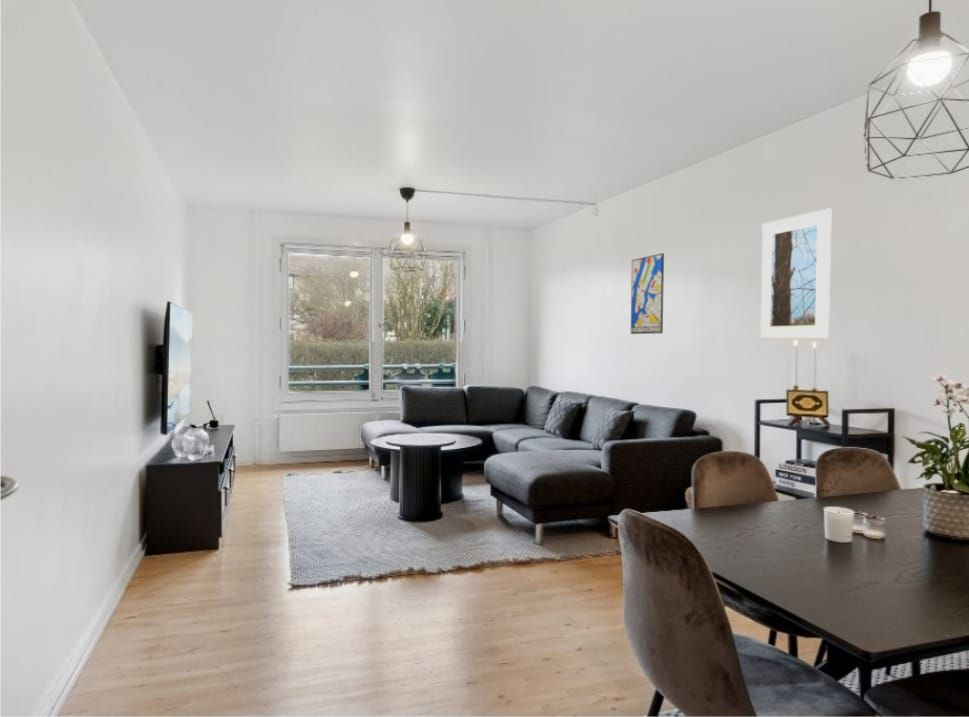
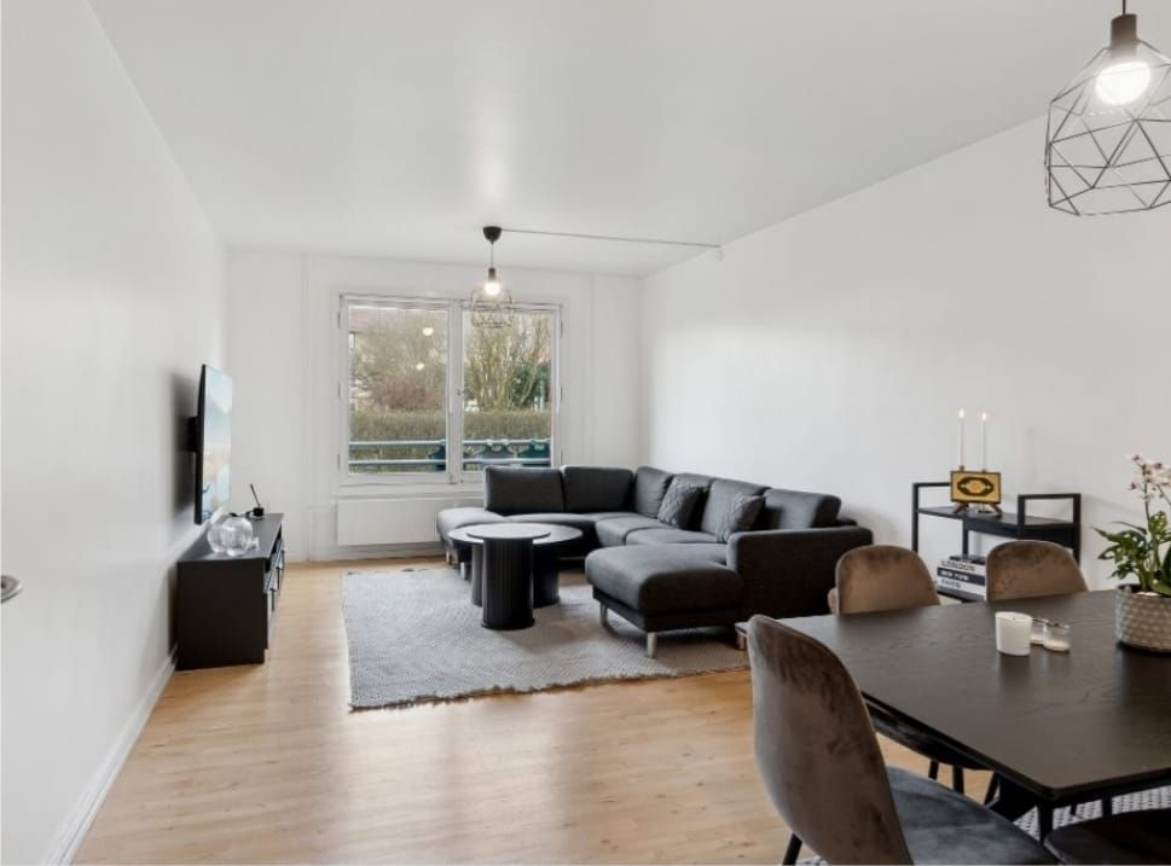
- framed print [759,208,833,340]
- wall art [630,252,665,335]
